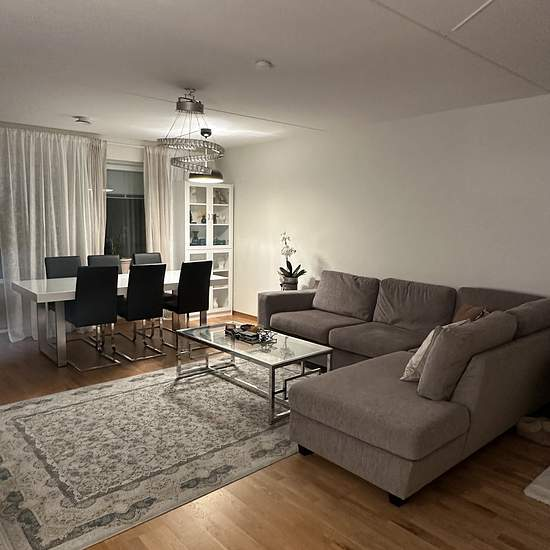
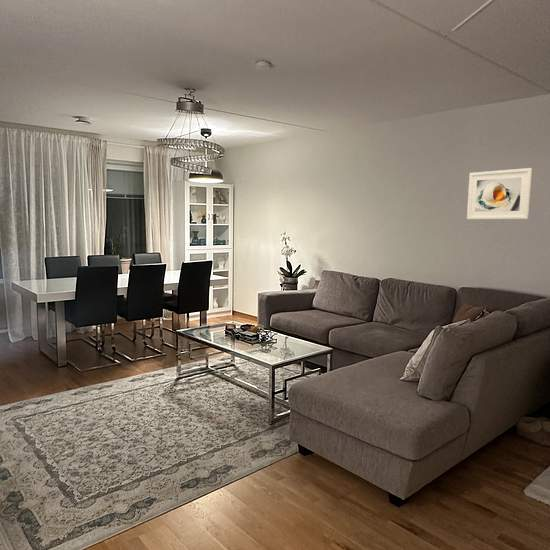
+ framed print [466,167,533,220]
